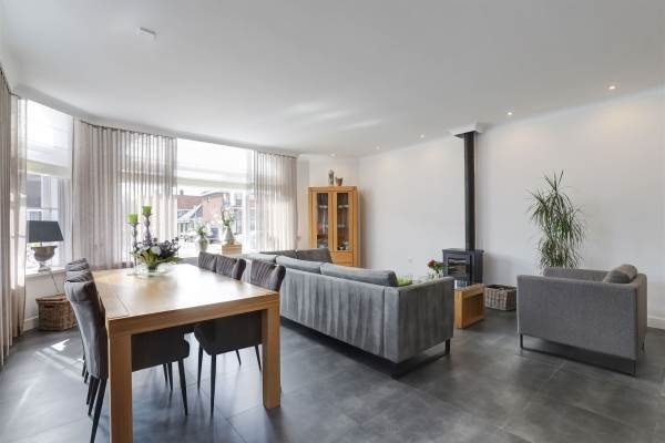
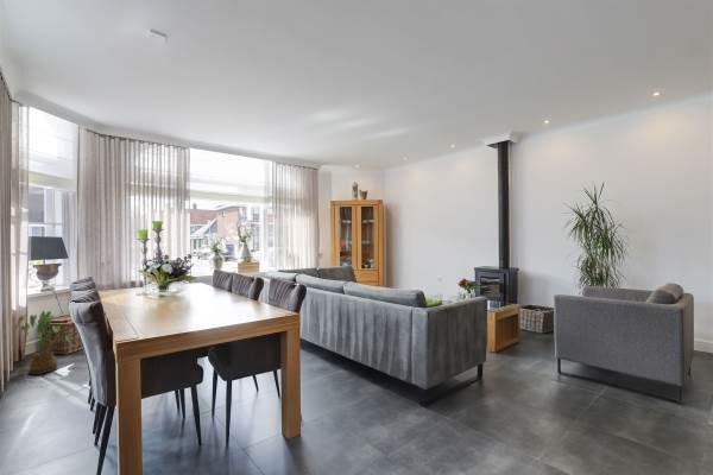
+ house plant [14,310,71,375]
